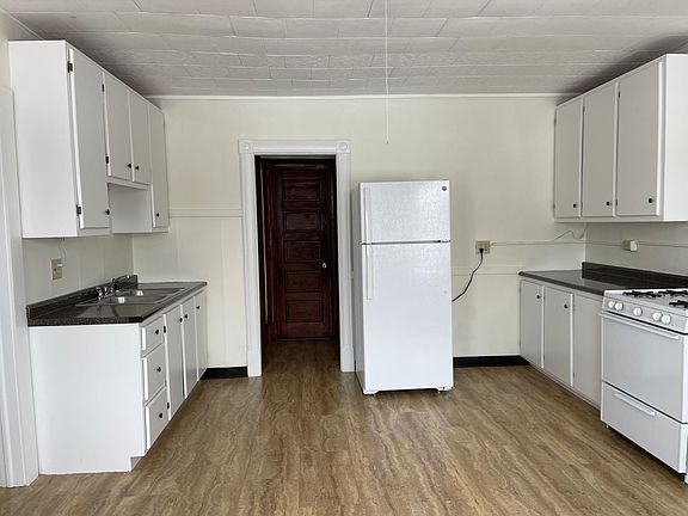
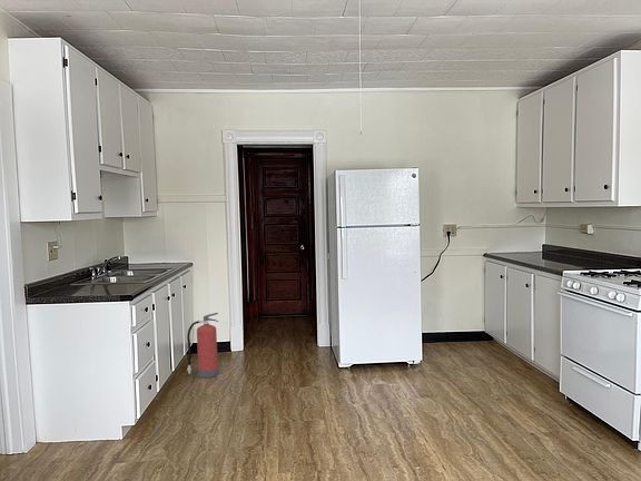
+ fire extinguisher [186,312,219,379]
